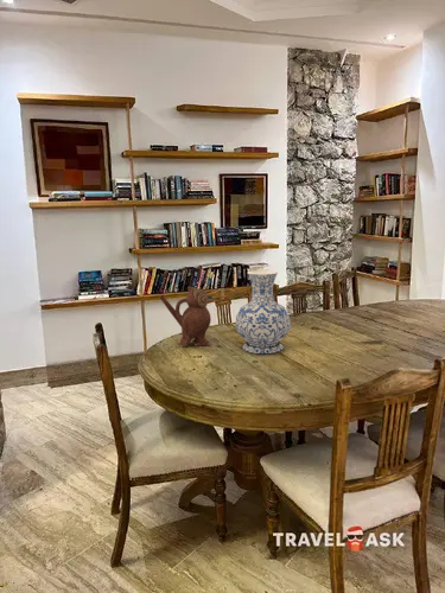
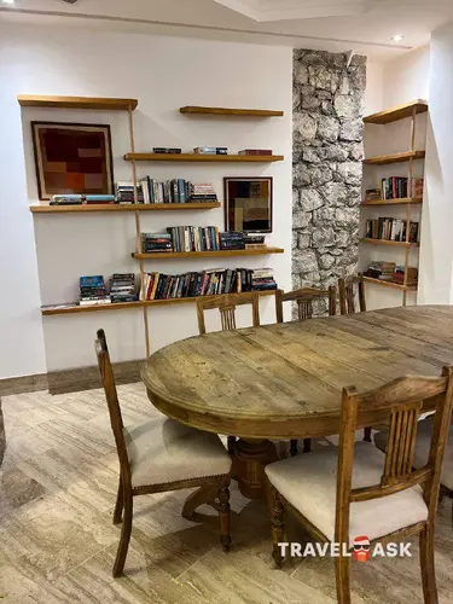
- teapot [158,285,215,349]
- vase [235,269,292,355]
